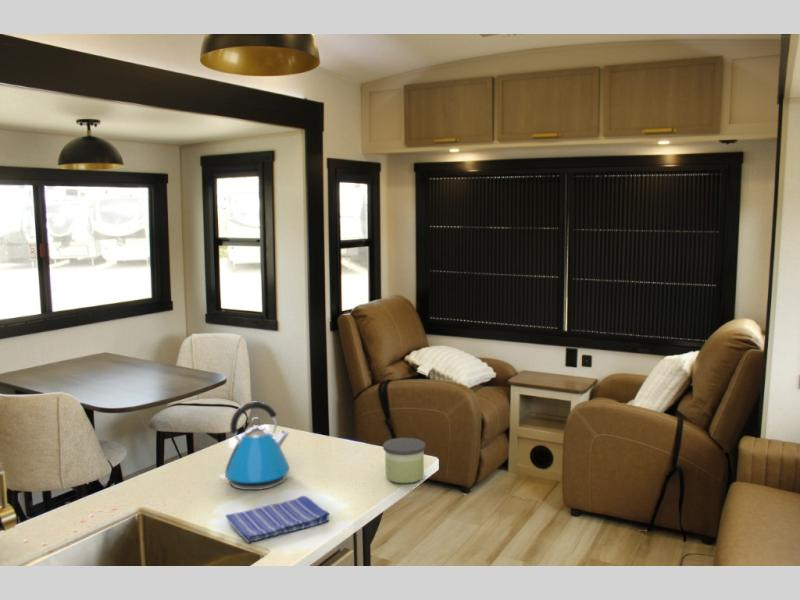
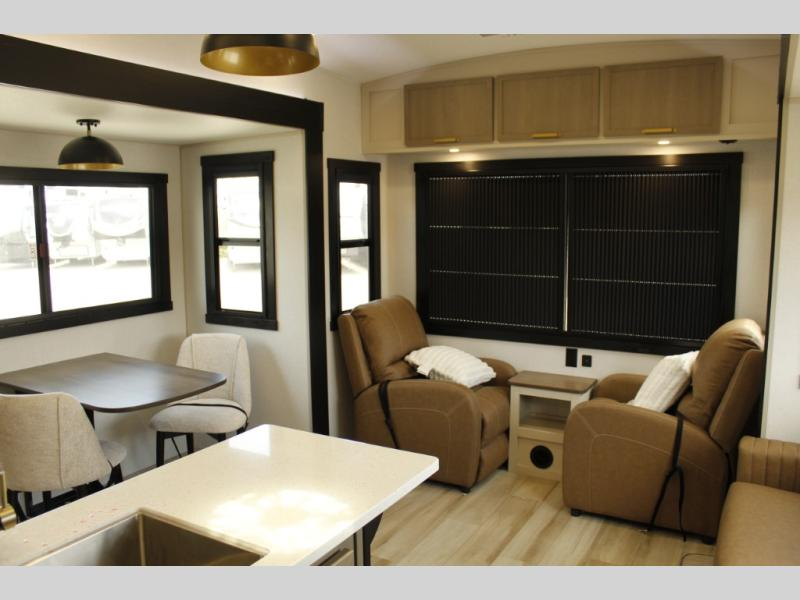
- kettle [218,401,291,491]
- dish towel [225,495,331,544]
- candle [382,437,426,484]
